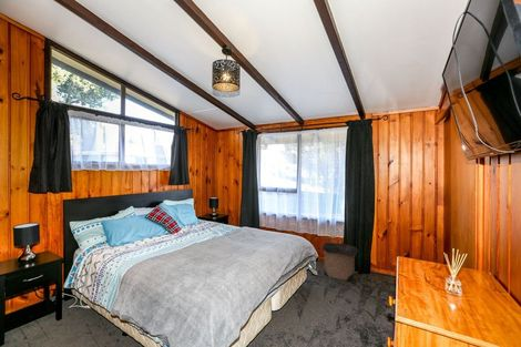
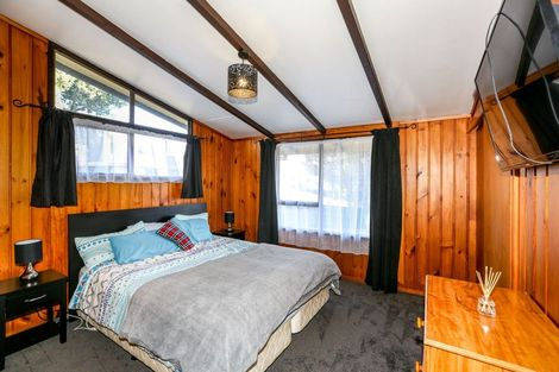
- laundry hamper [319,235,360,283]
